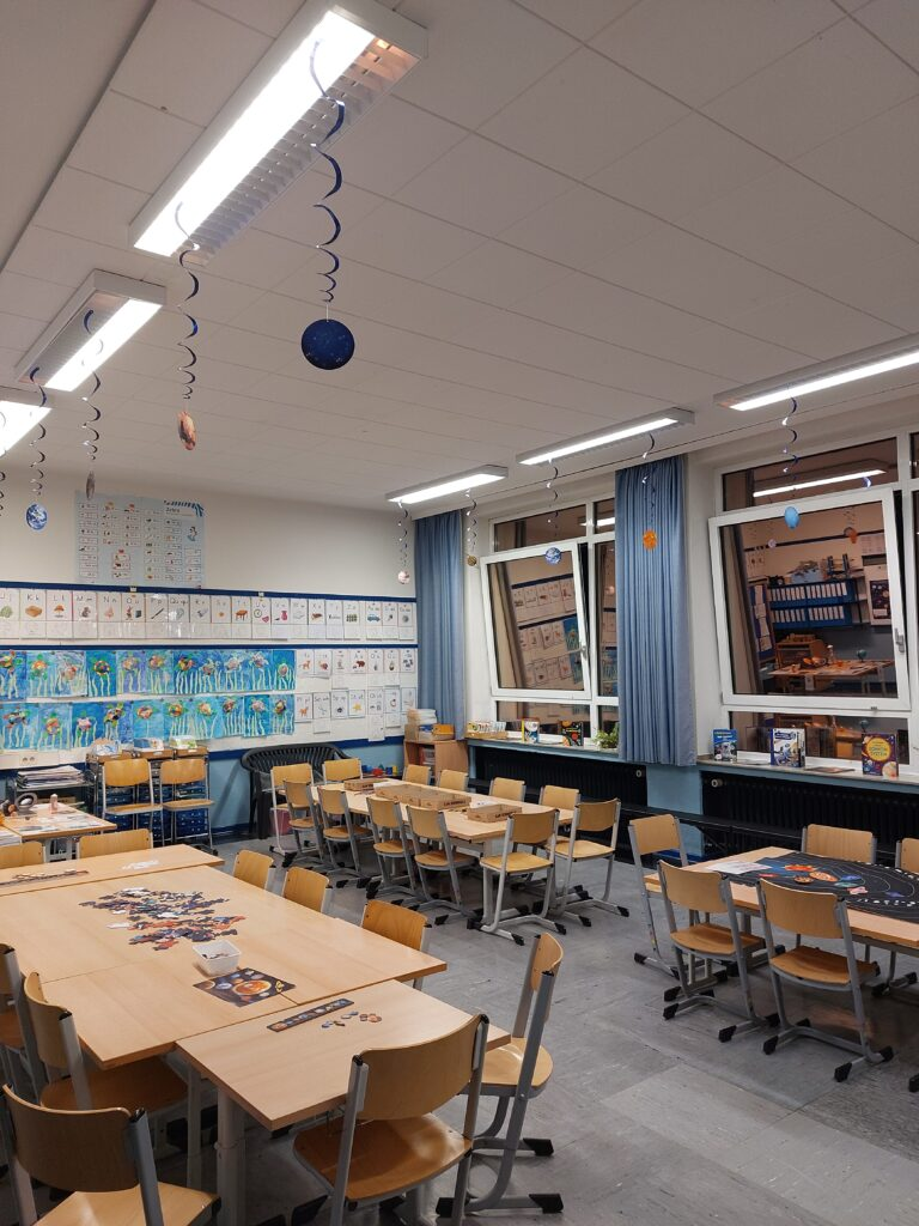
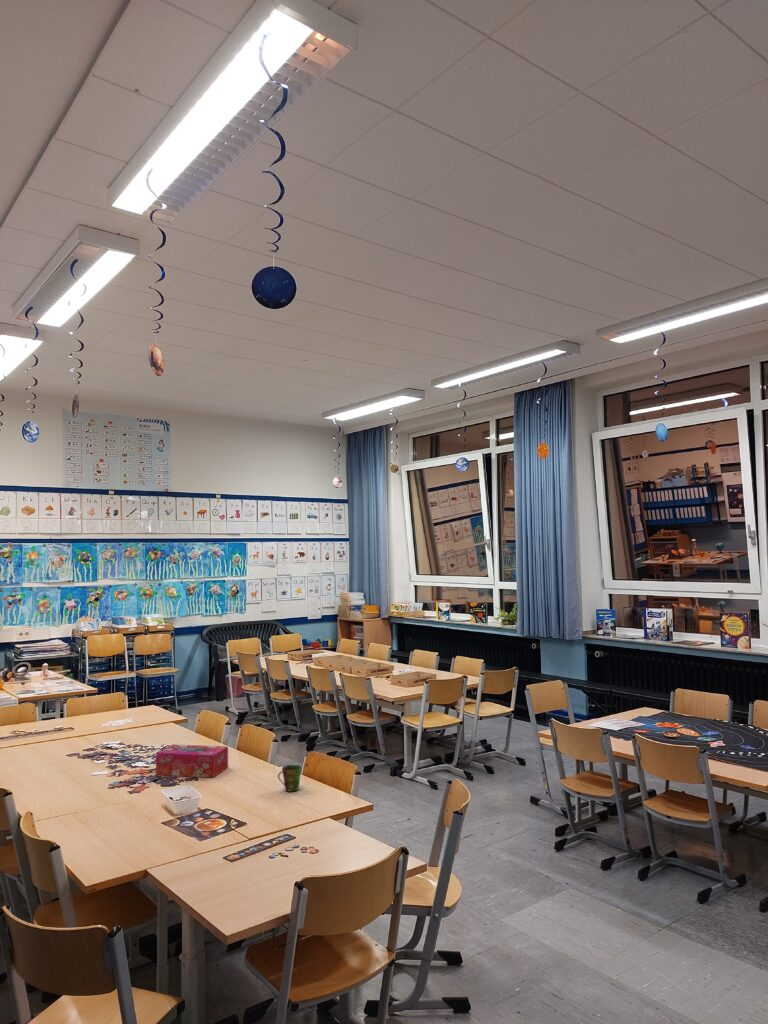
+ cup [277,764,303,793]
+ tissue box [155,743,229,779]
